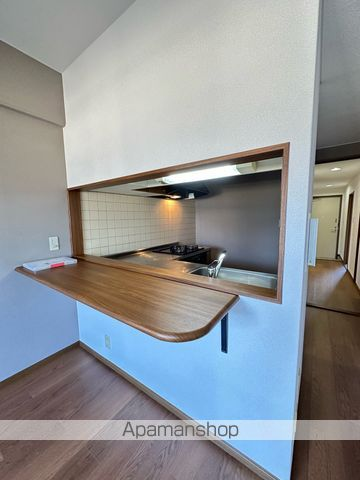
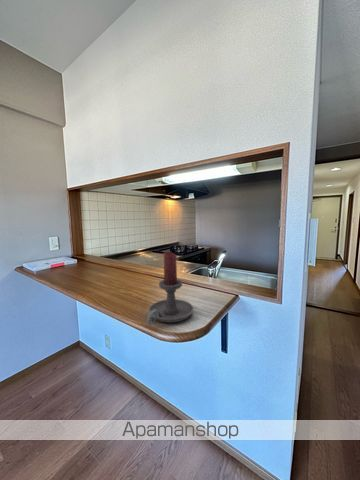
+ candle holder [146,251,194,326]
